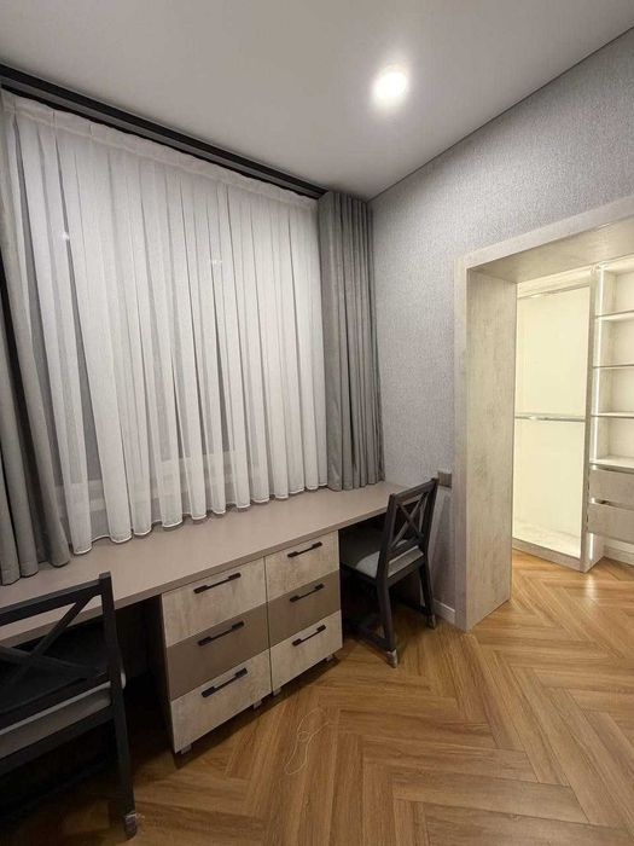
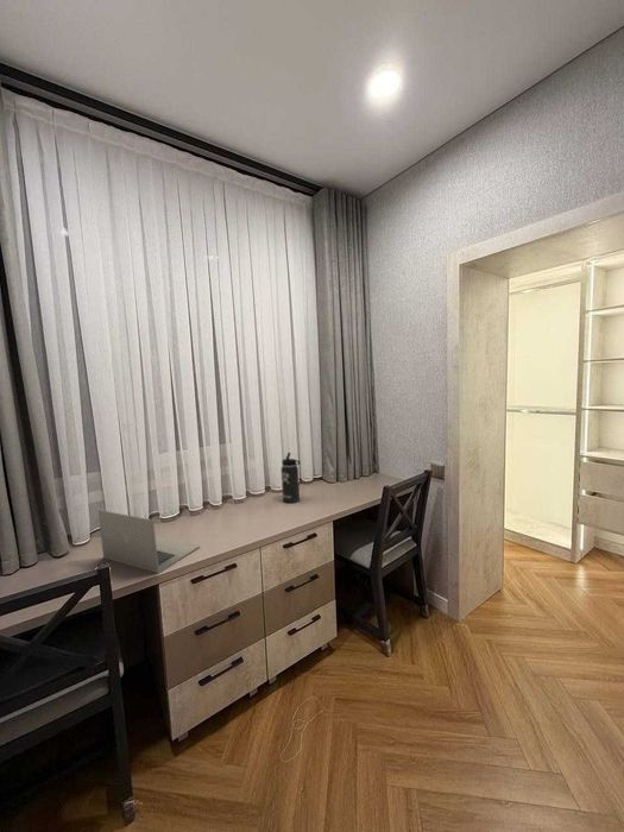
+ laptop [97,509,201,574]
+ thermos bottle [281,452,302,504]
